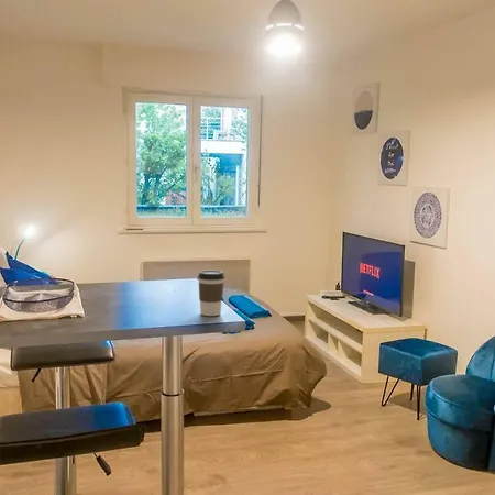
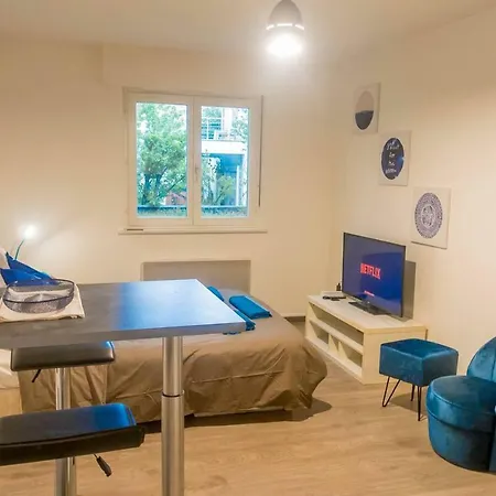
- coffee cup [197,270,226,317]
